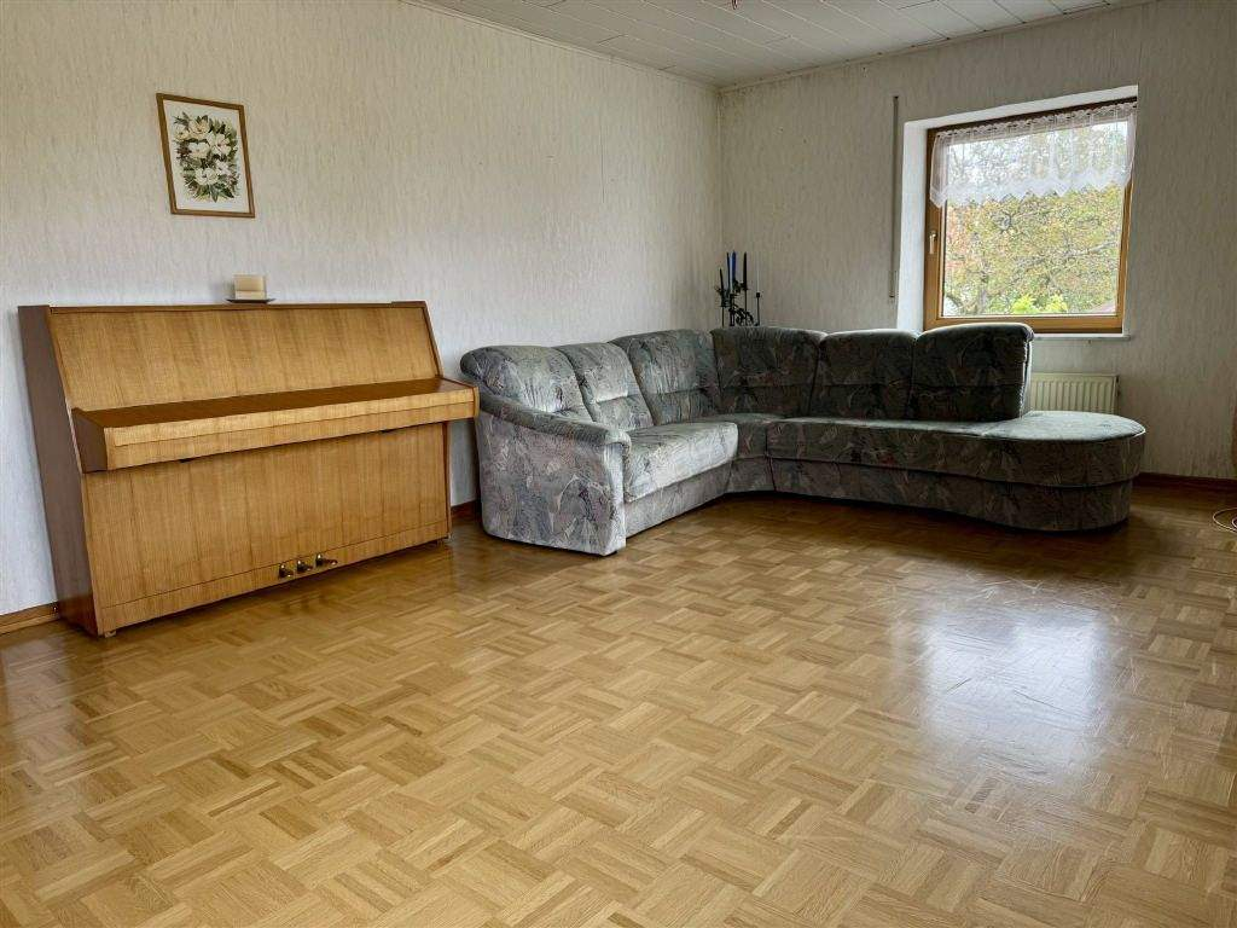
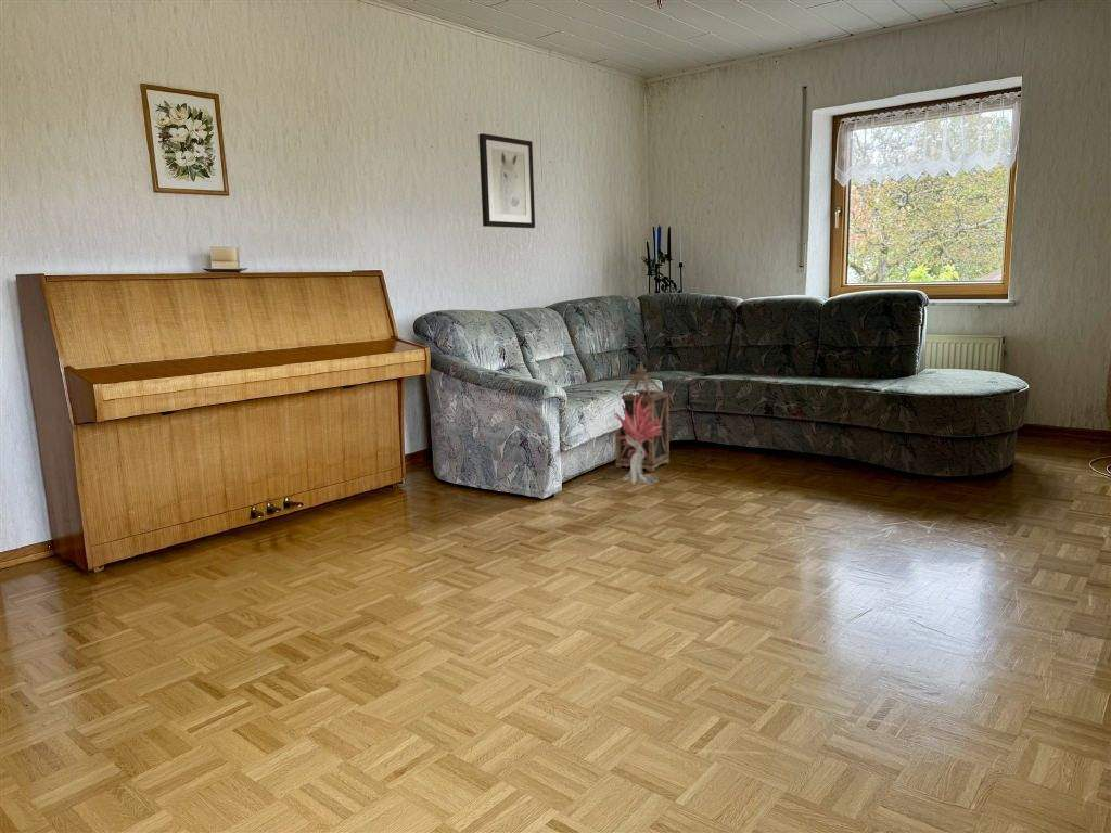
+ wall art [477,132,536,229]
+ lantern [614,361,671,473]
+ decorative plant [612,394,664,486]
